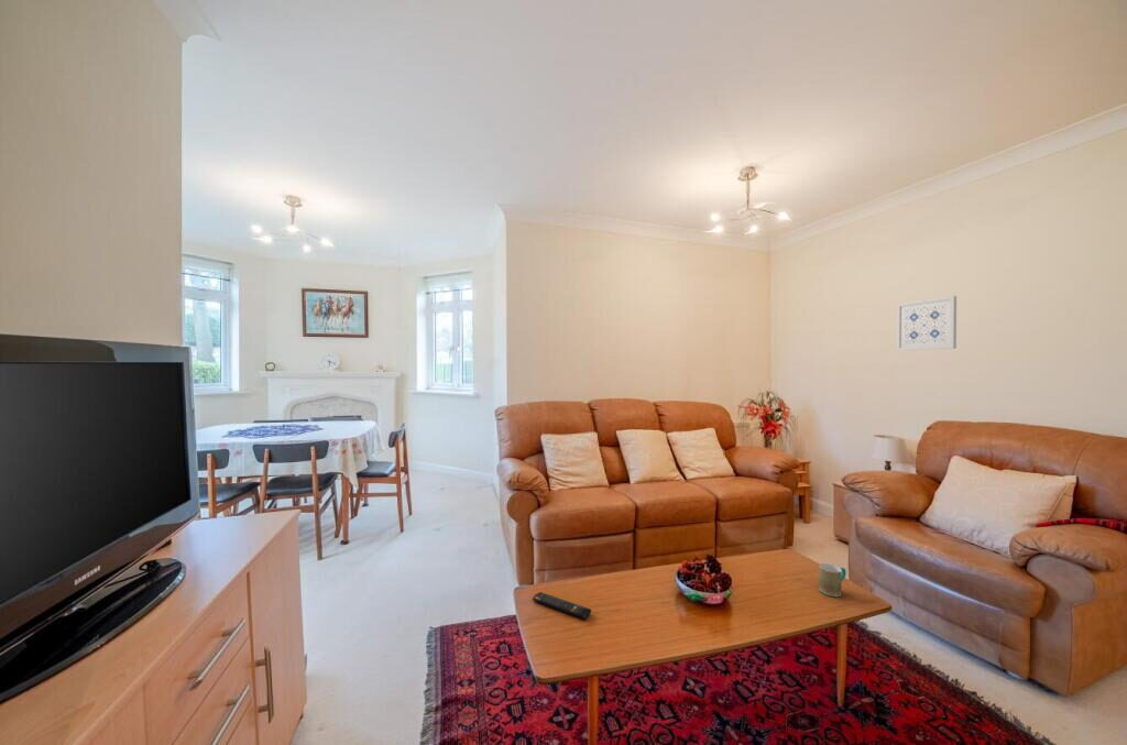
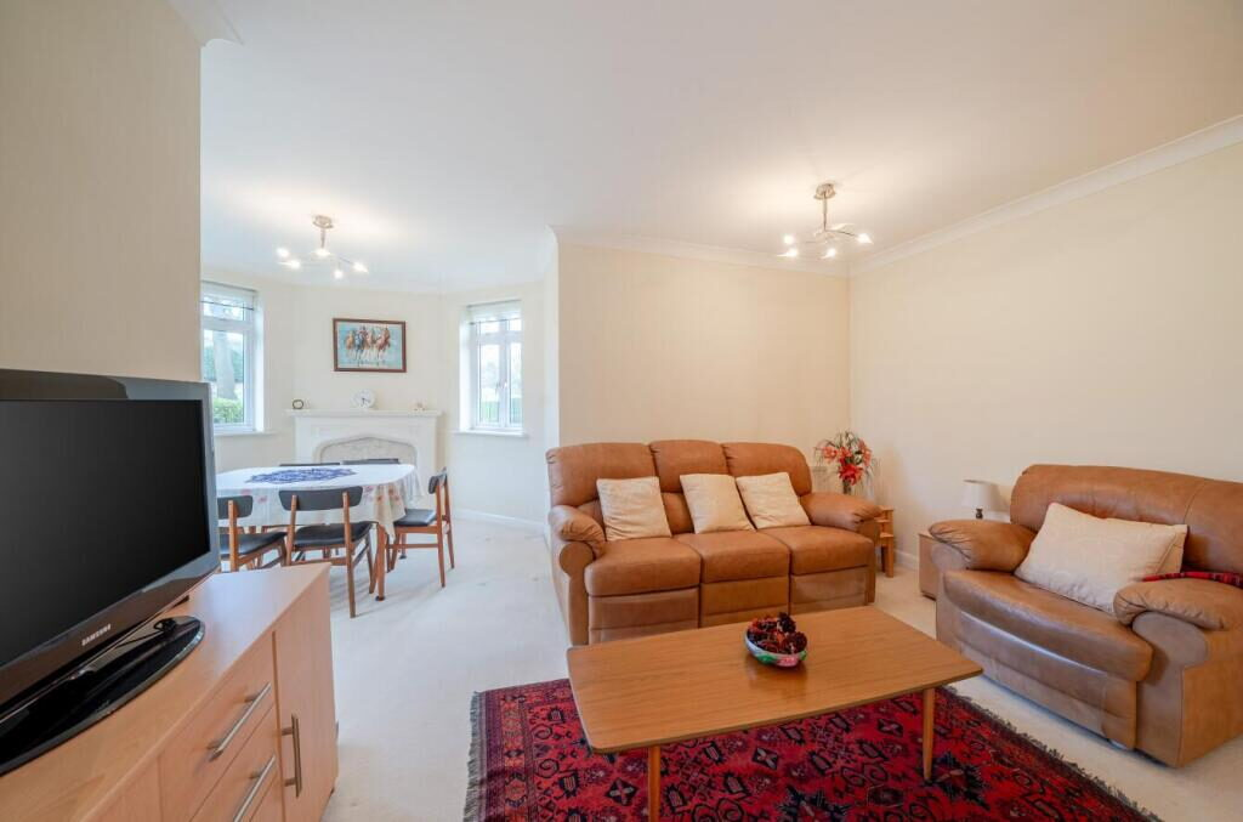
- remote control [532,591,592,620]
- wall art [896,295,958,352]
- mug [818,562,847,598]
